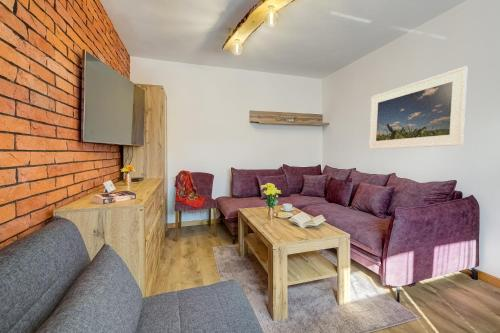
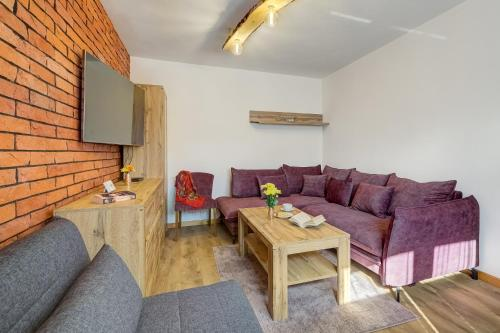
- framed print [368,65,468,150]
